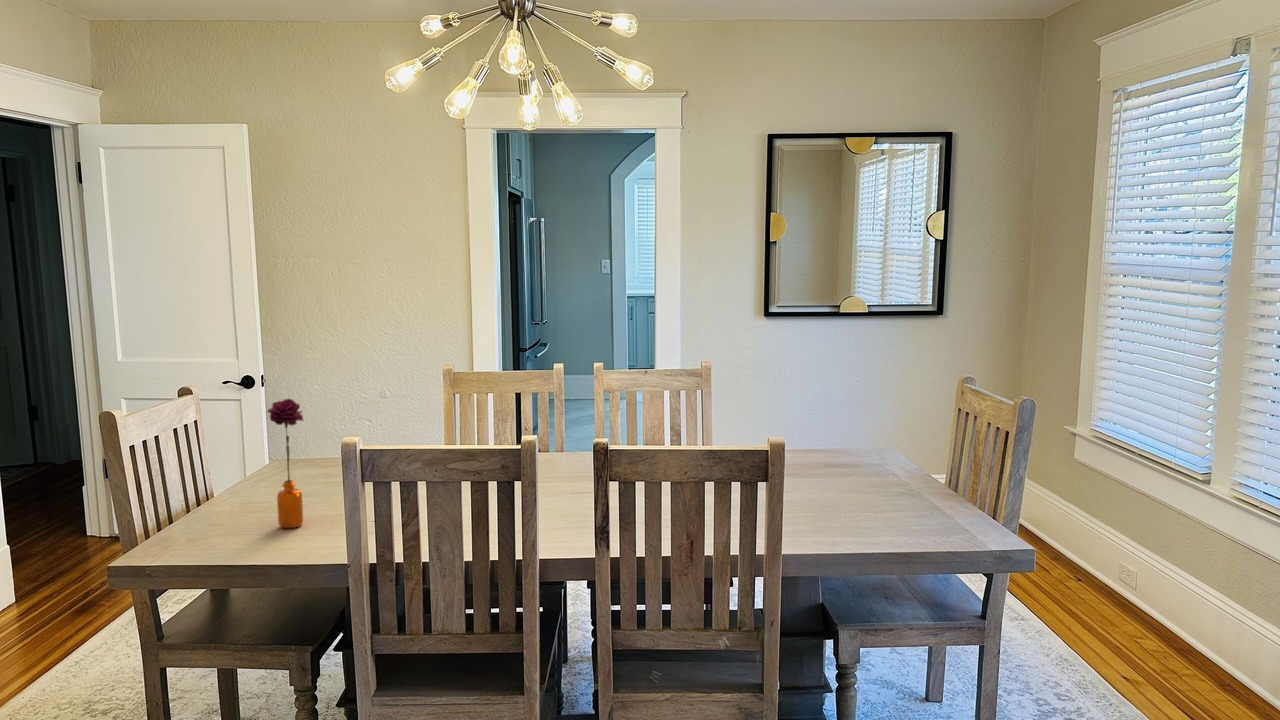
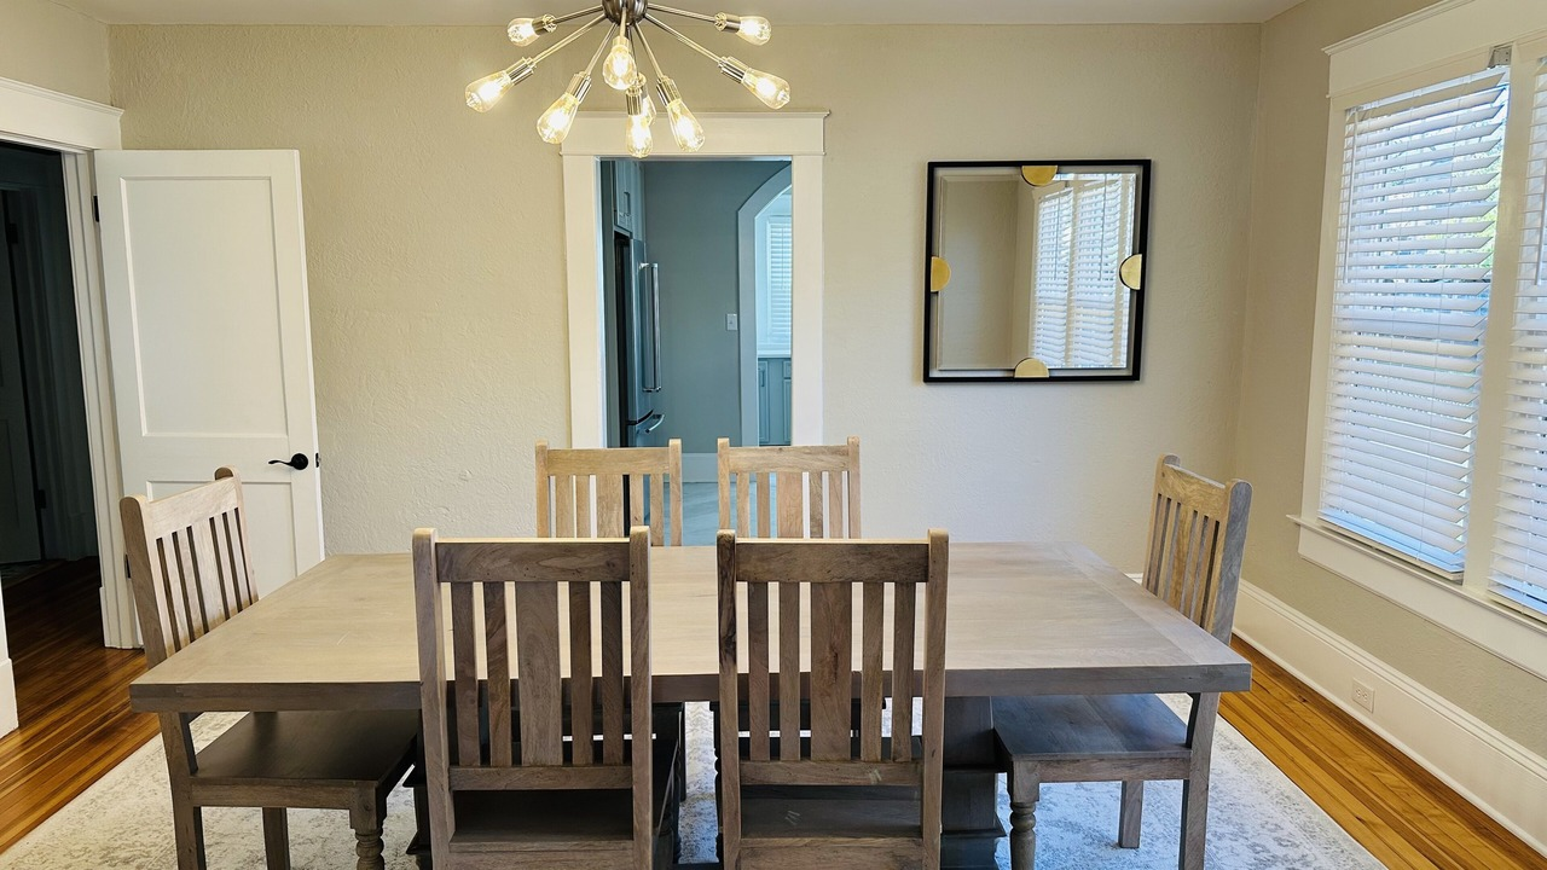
- flower [266,398,304,529]
